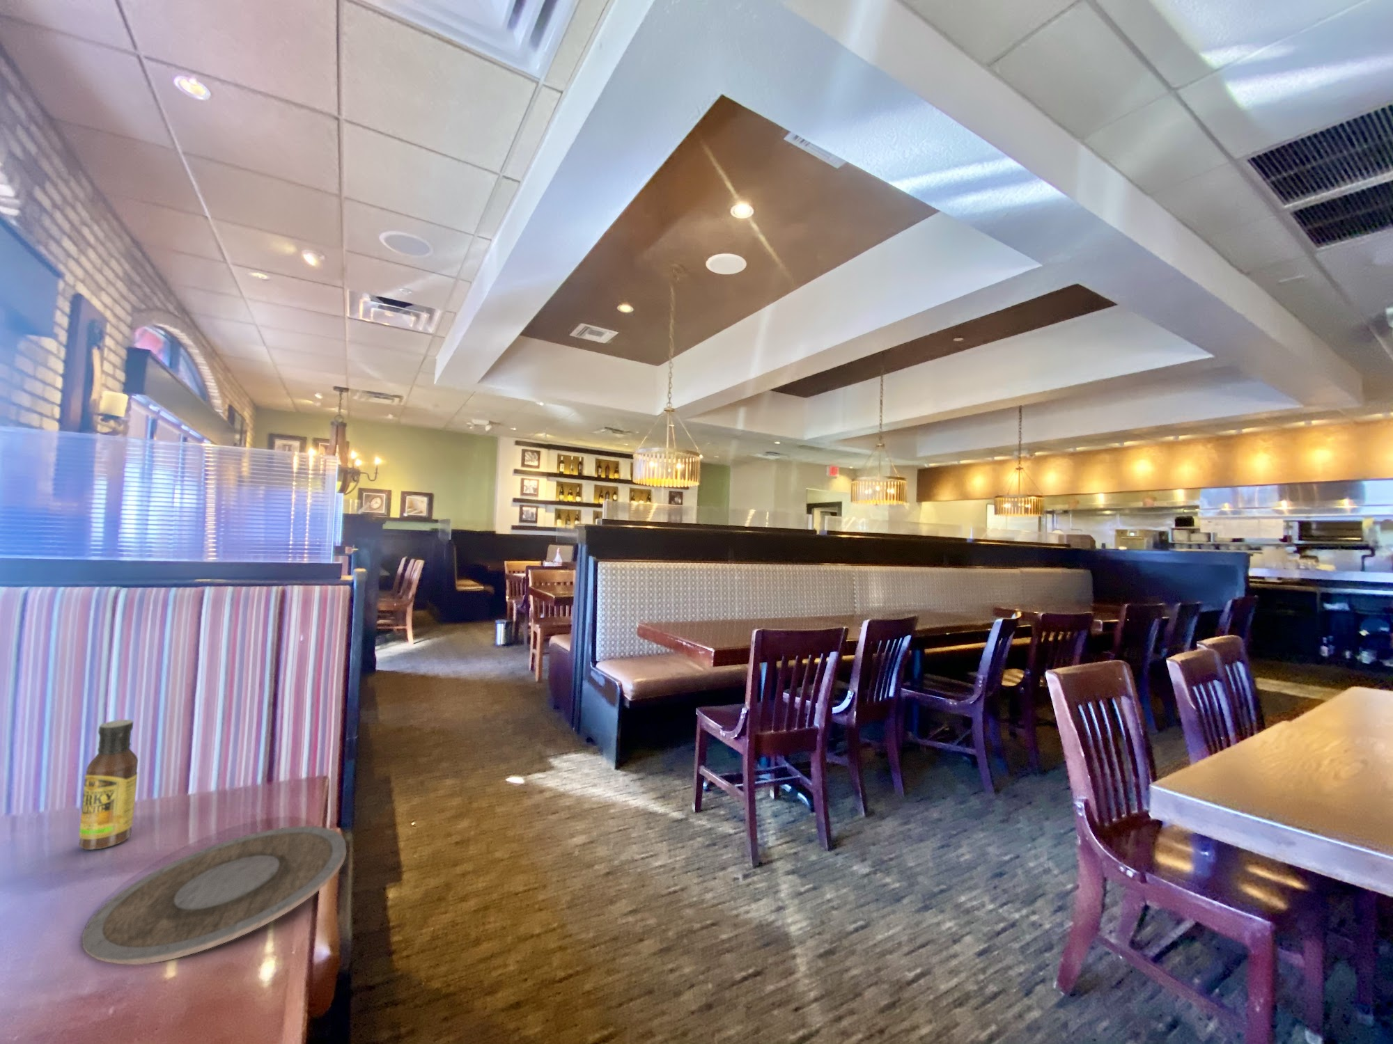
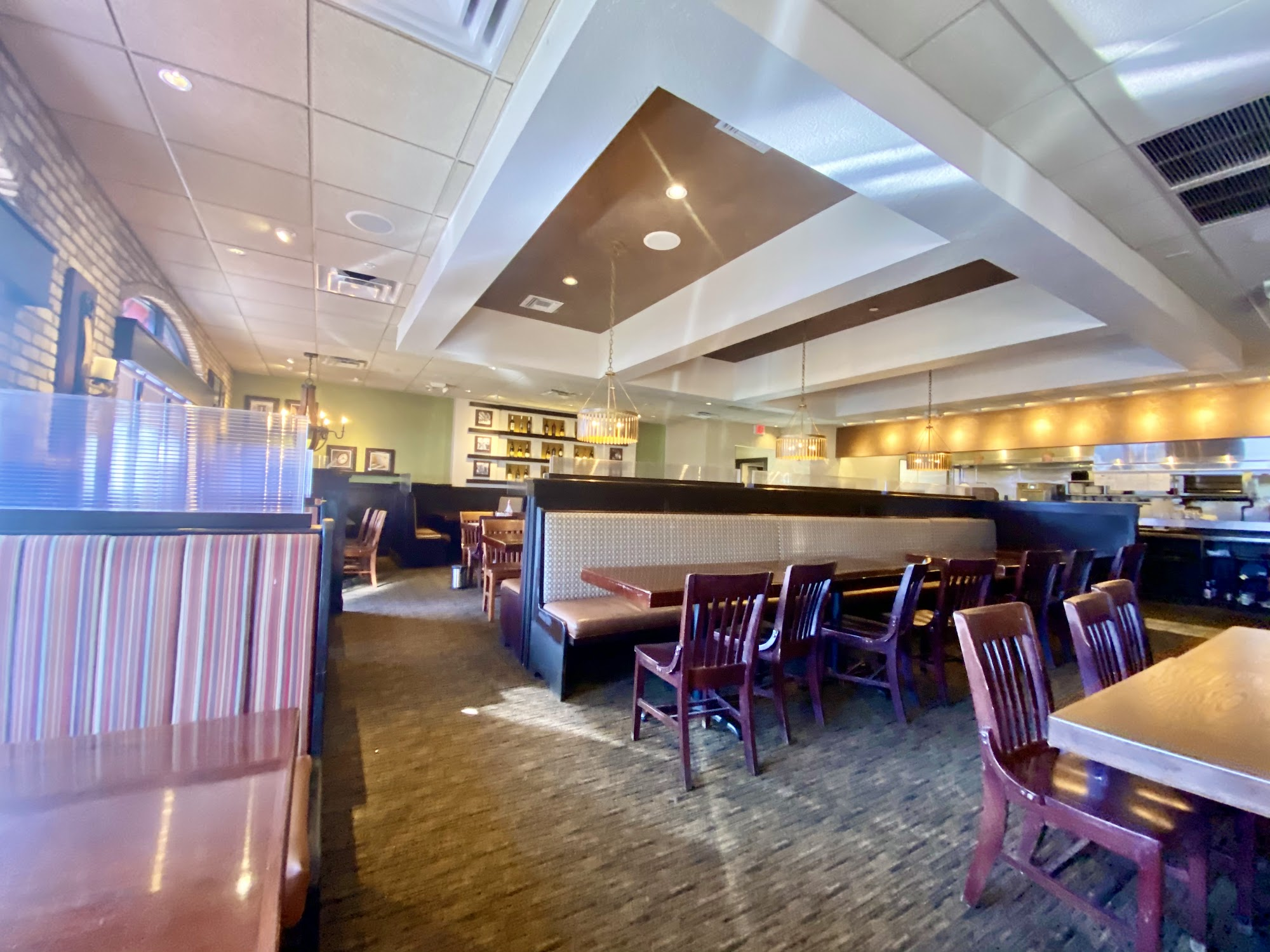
- sauce bottle [78,719,138,851]
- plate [81,826,347,965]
